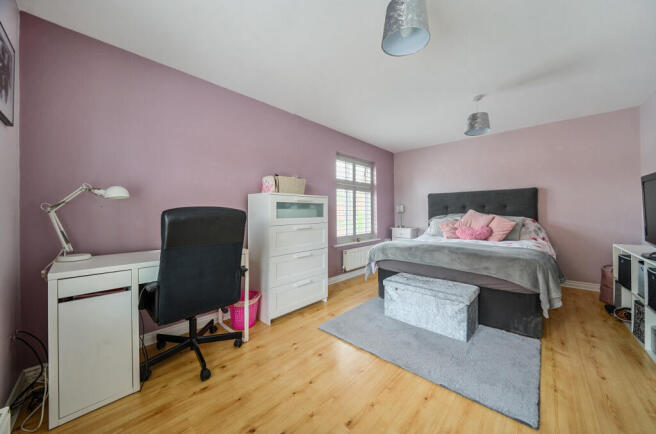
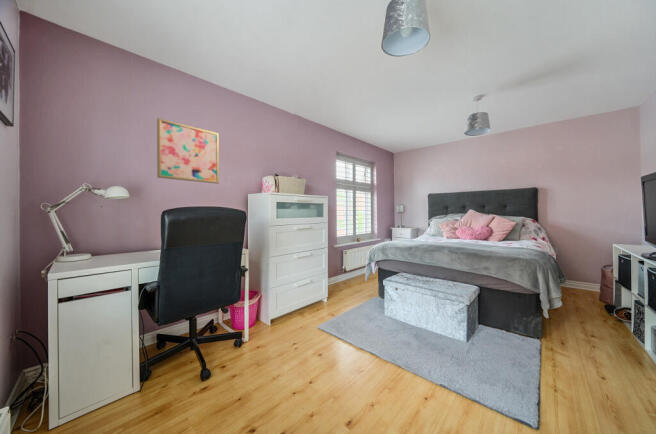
+ wall art [156,117,220,185]
